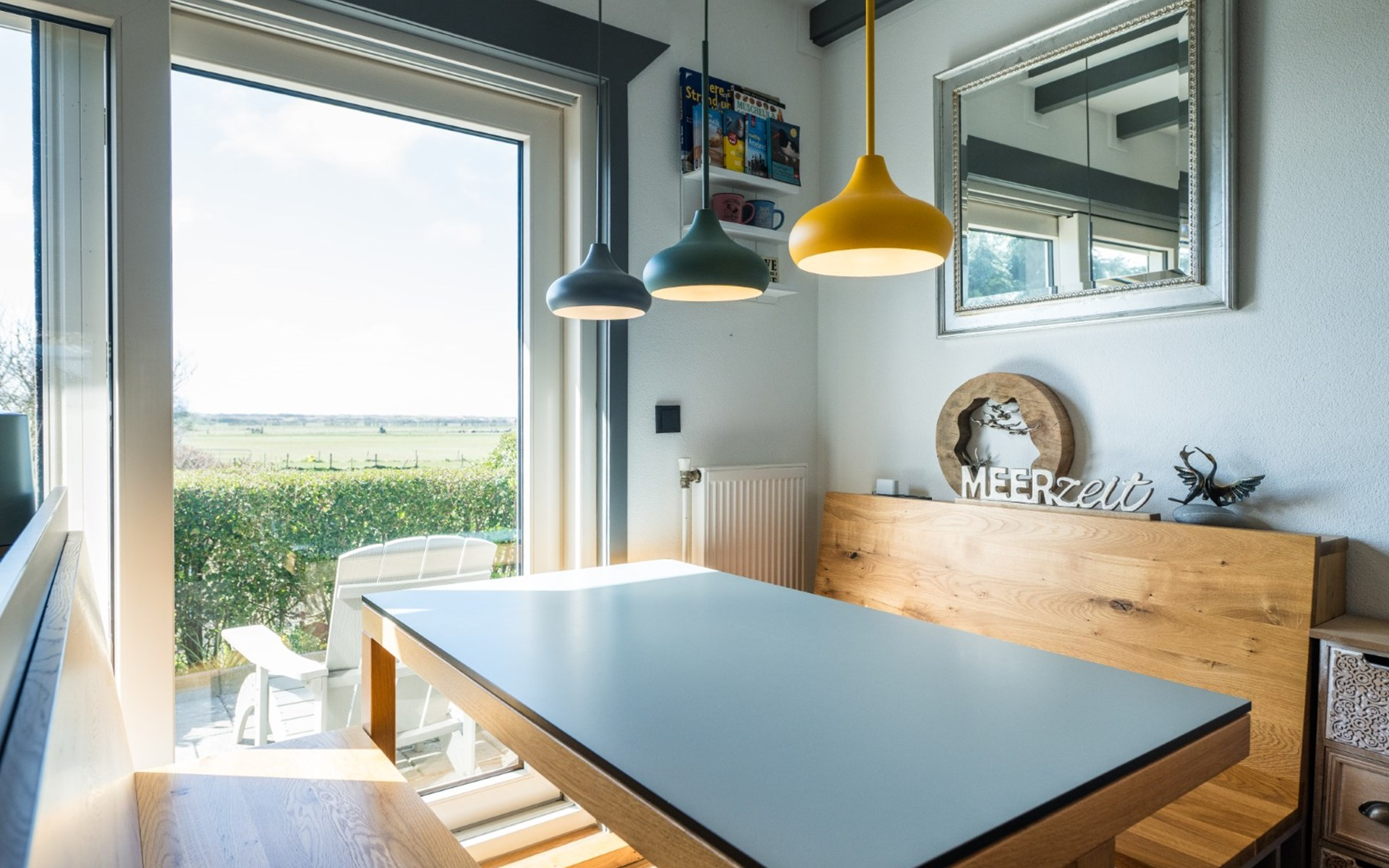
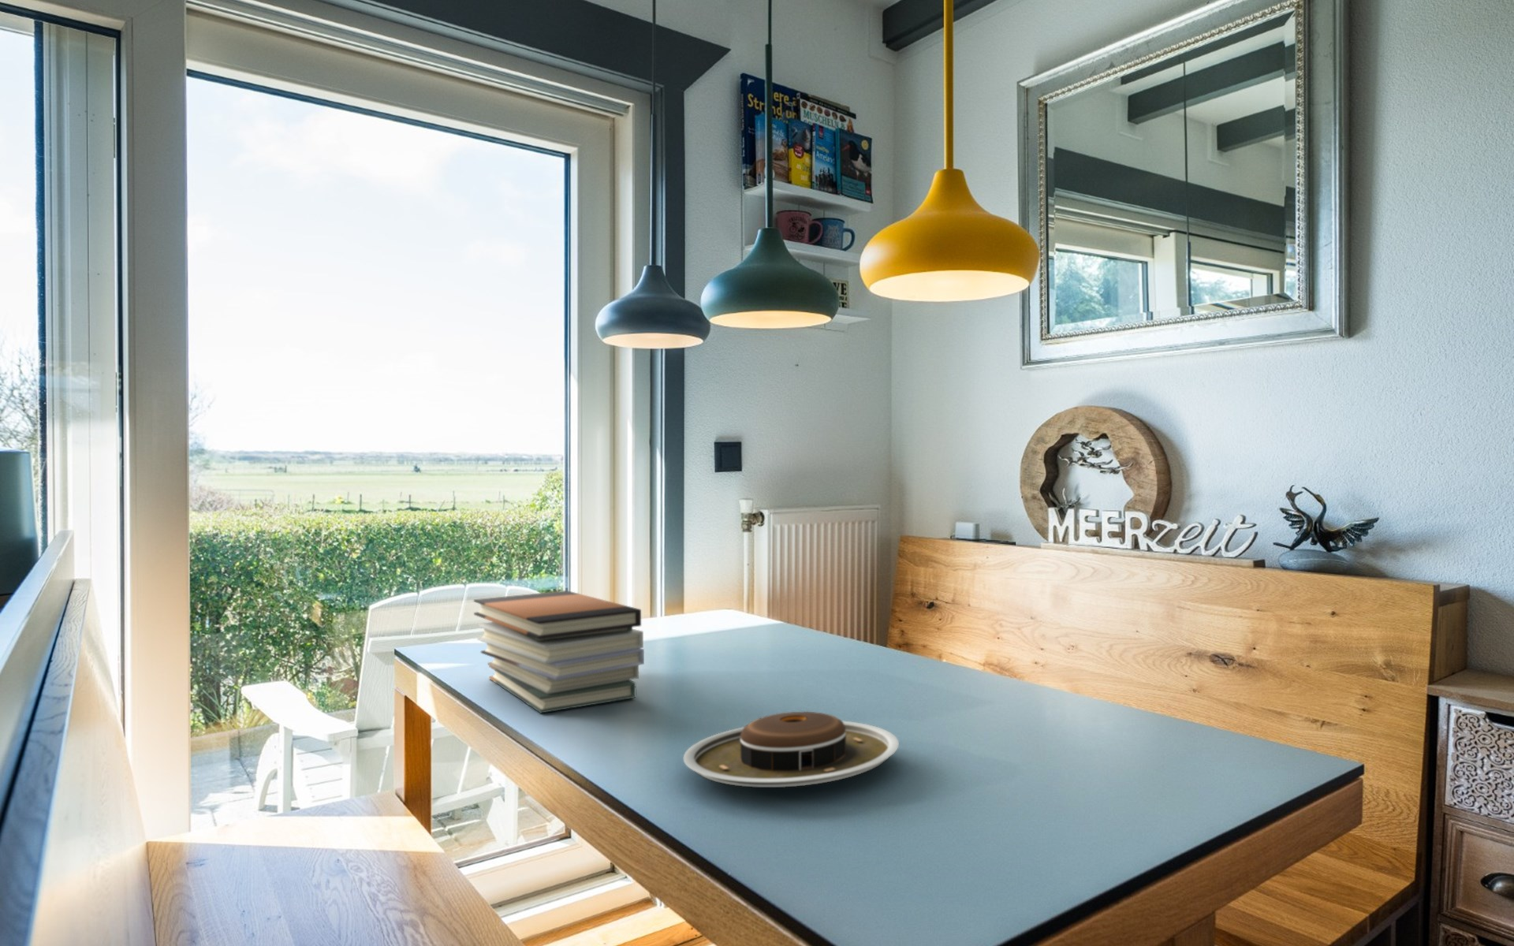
+ book stack [473,590,645,714]
+ plate [682,711,899,788]
